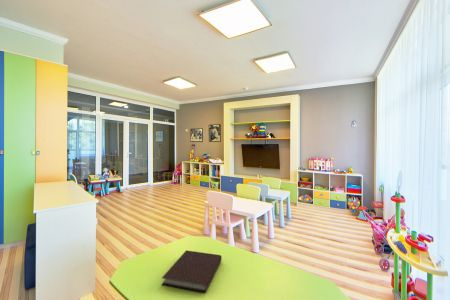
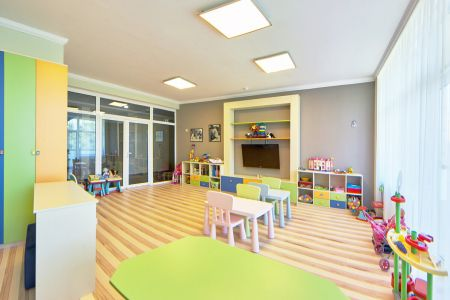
- notebook [161,249,223,294]
